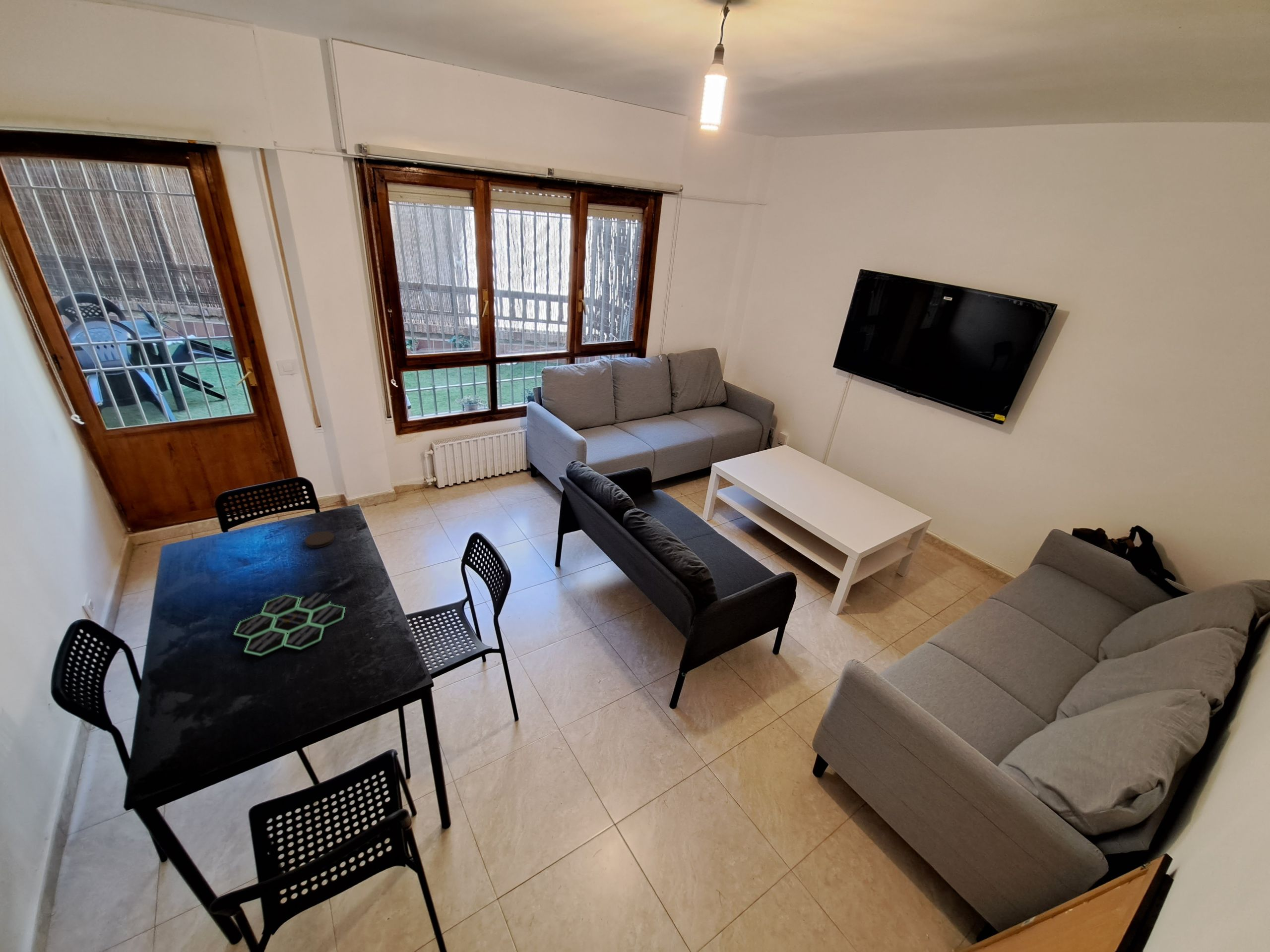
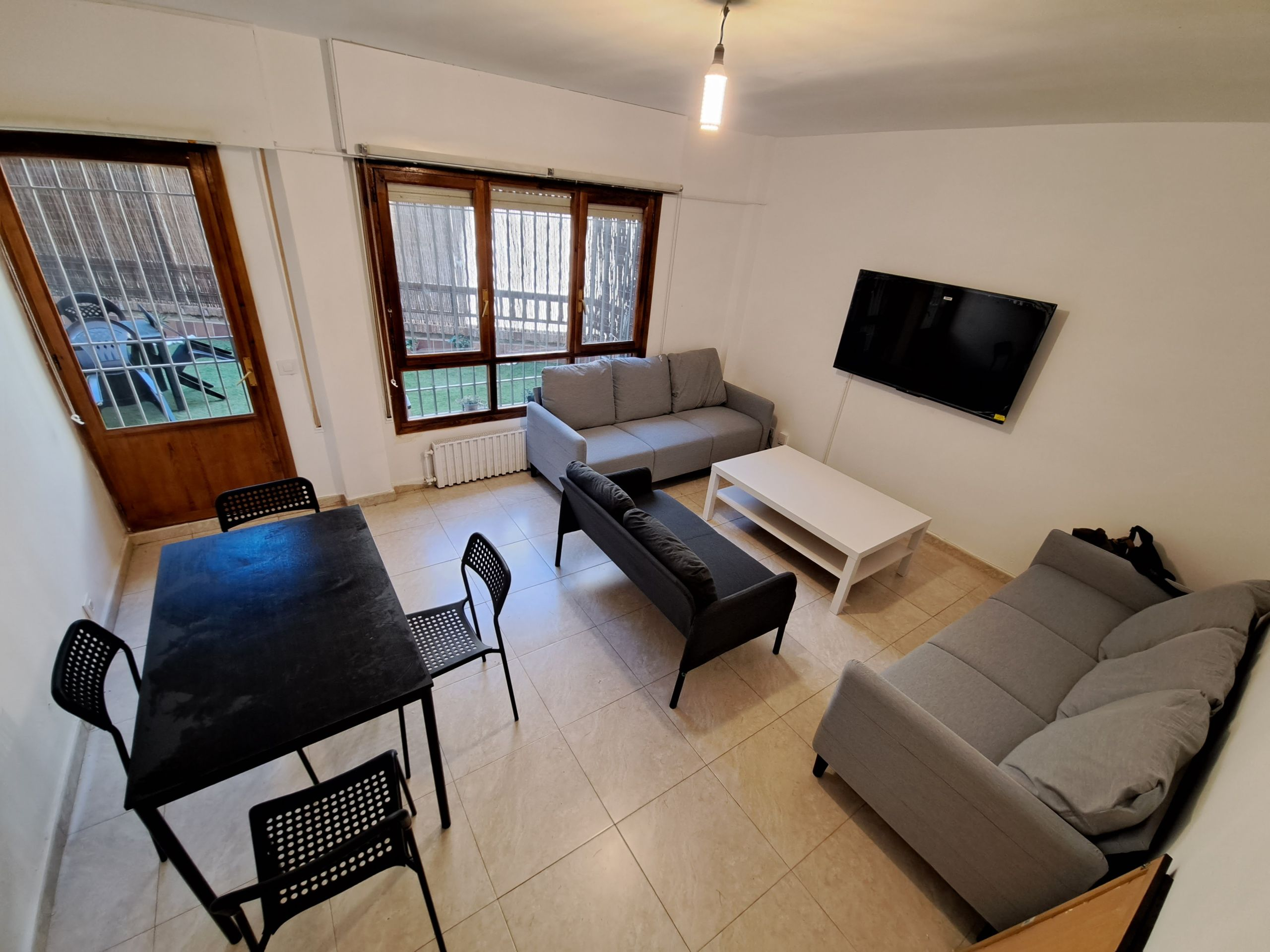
- board game [233,592,346,657]
- coaster [304,531,335,548]
